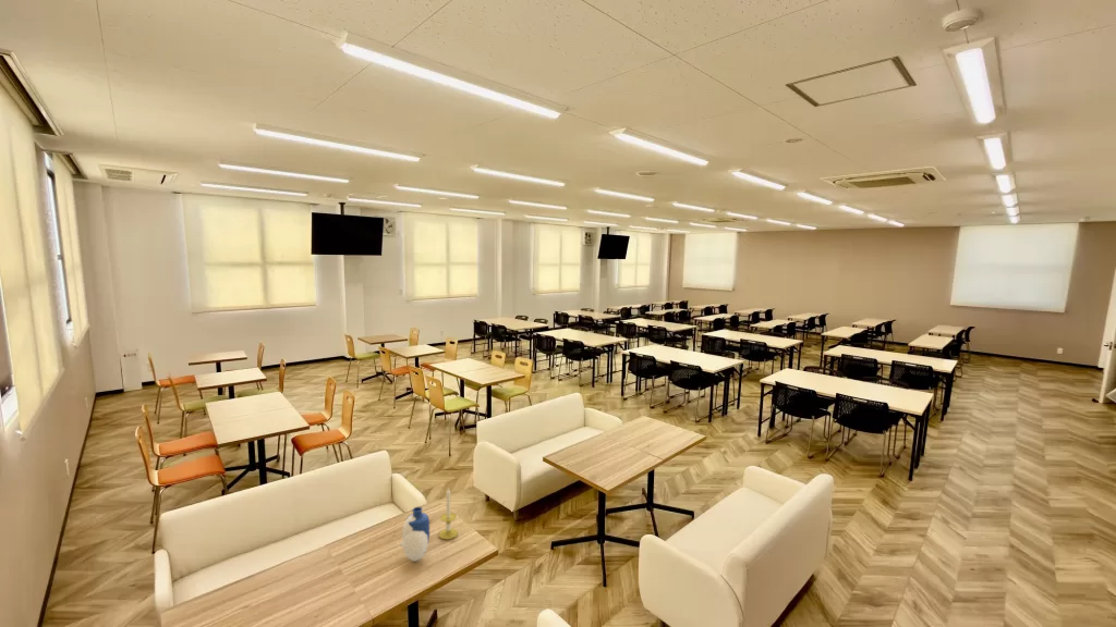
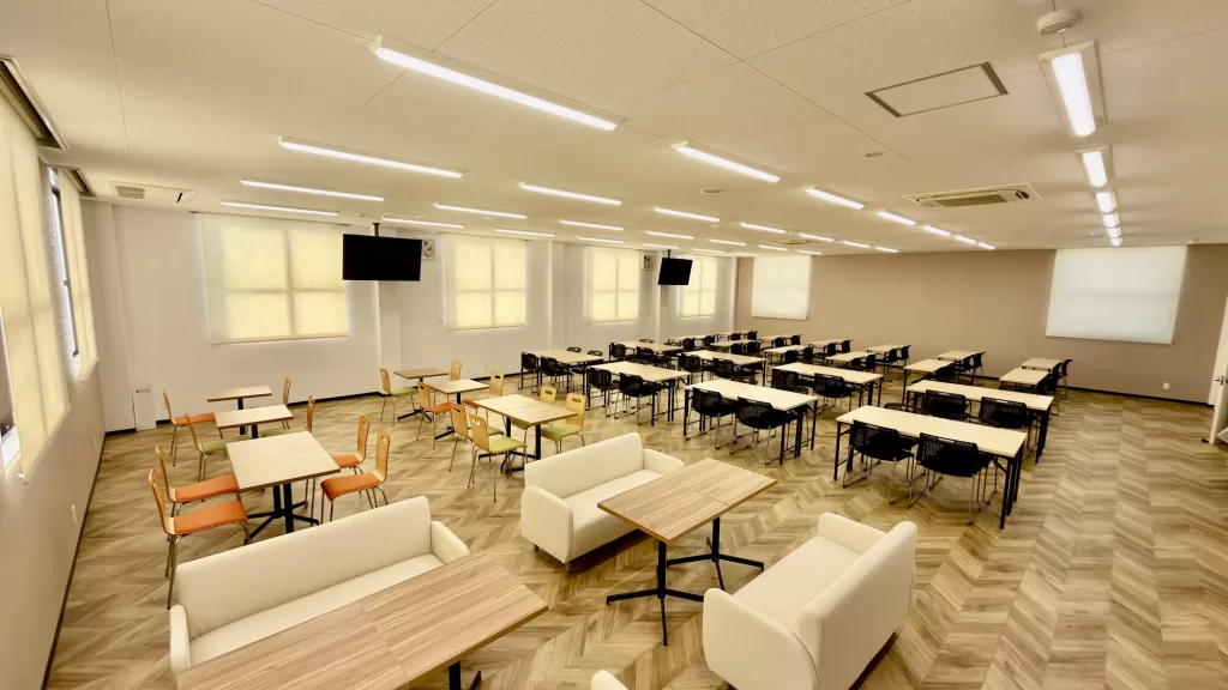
- candle [438,487,459,541]
- vase [399,506,430,563]
